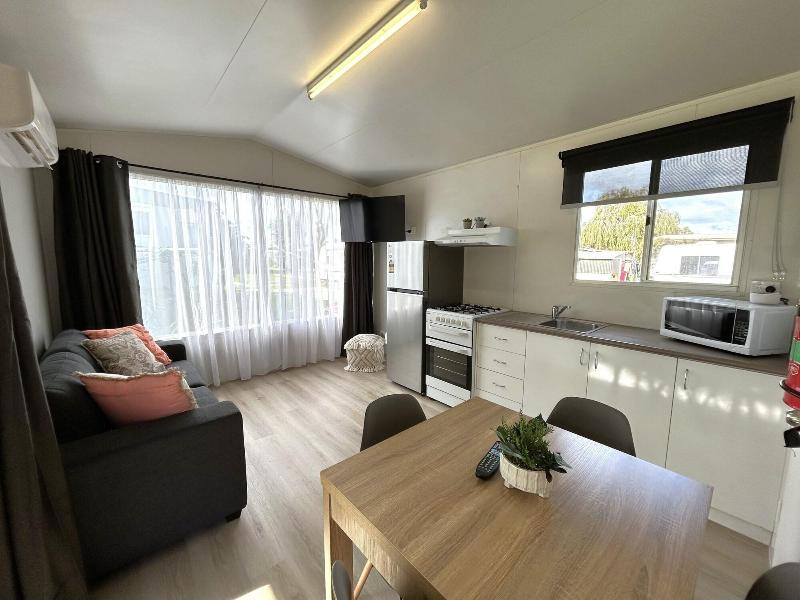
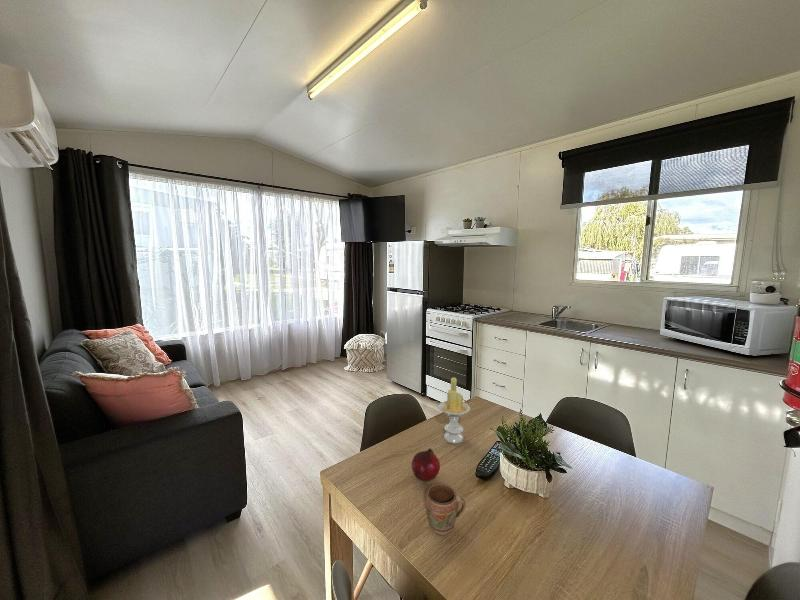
+ fruit [411,447,441,482]
+ mug [425,482,466,536]
+ candle [438,376,471,444]
